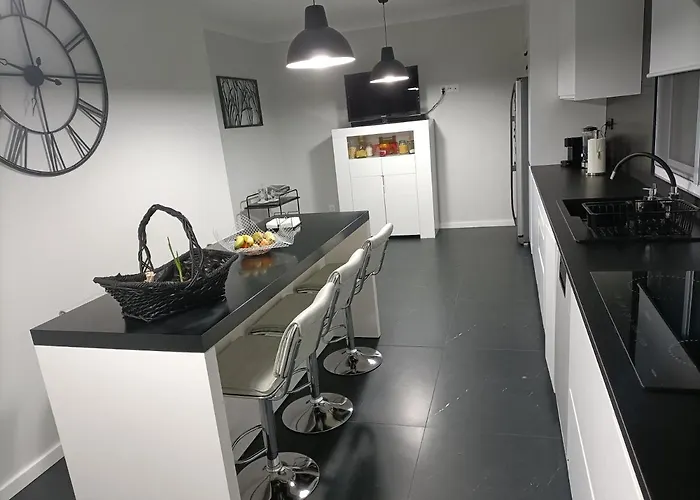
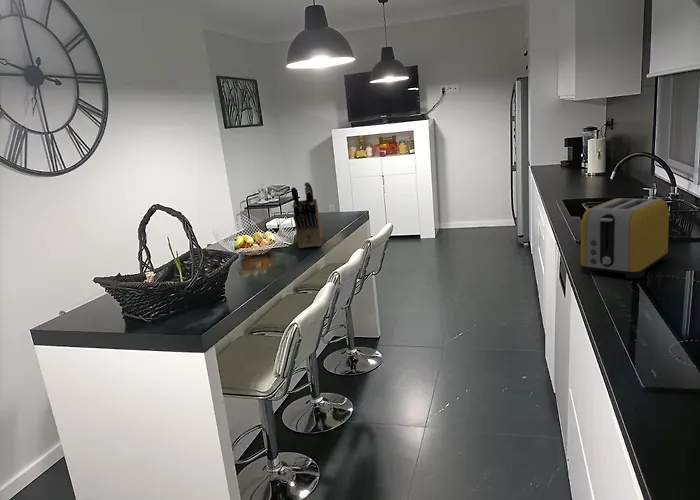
+ knife block [290,181,323,249]
+ toaster [580,197,670,279]
